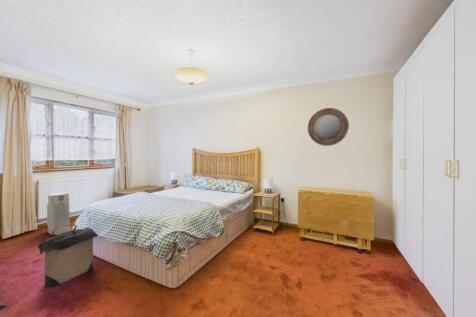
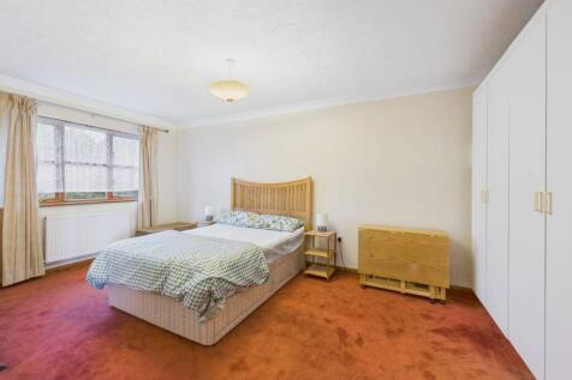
- air purifier [46,192,71,236]
- laundry hamper [36,223,99,288]
- home mirror [307,107,350,147]
